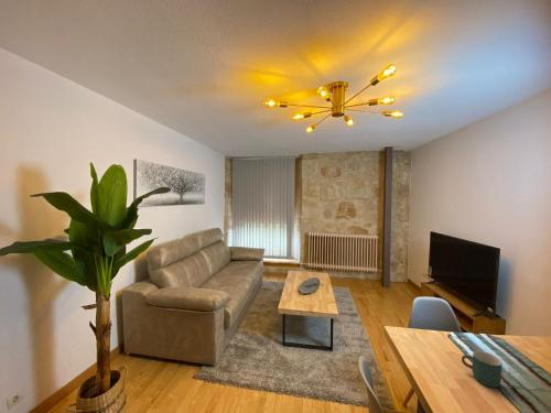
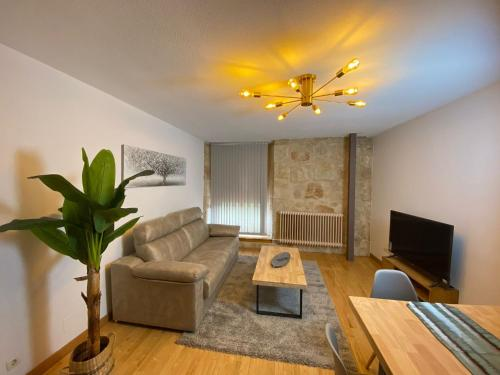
- mug [461,350,503,389]
